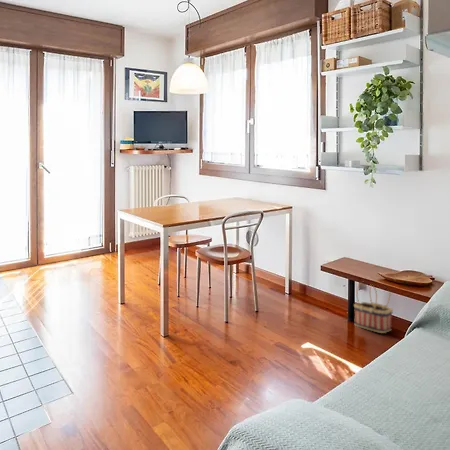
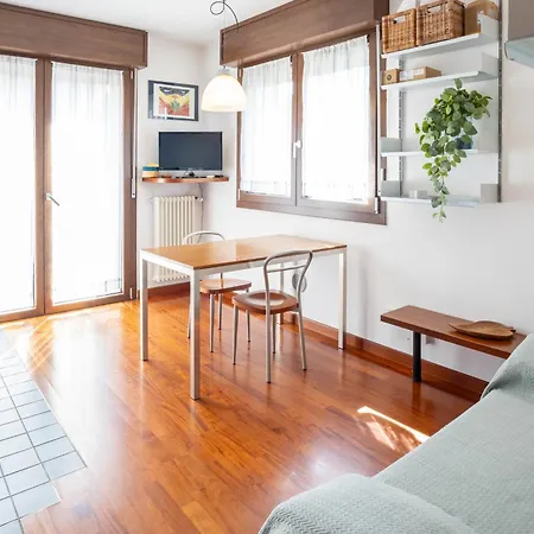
- basket [353,282,394,334]
